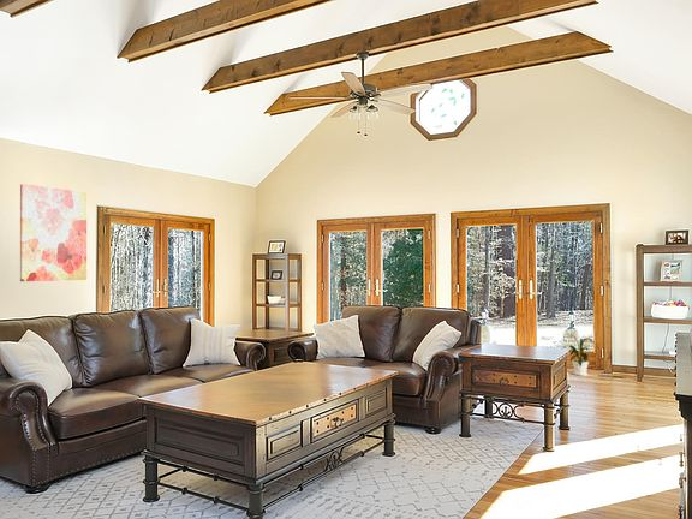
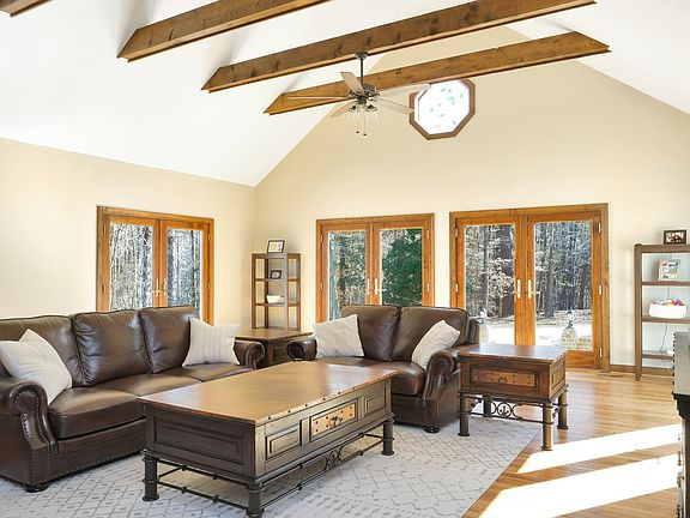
- house plant [562,332,596,377]
- wall art [19,183,88,282]
